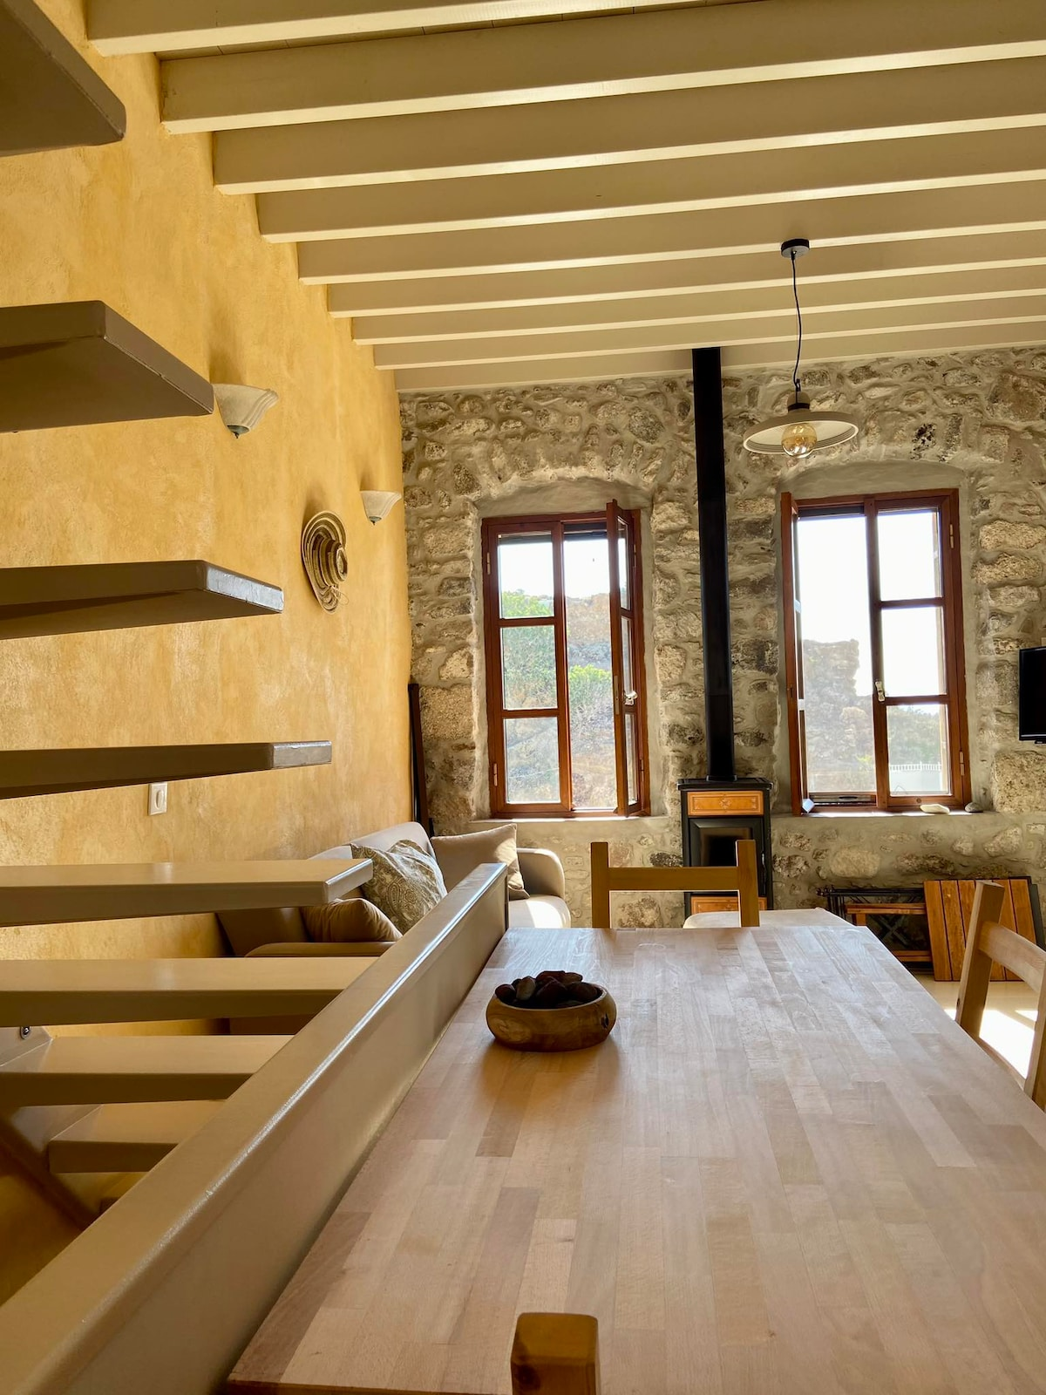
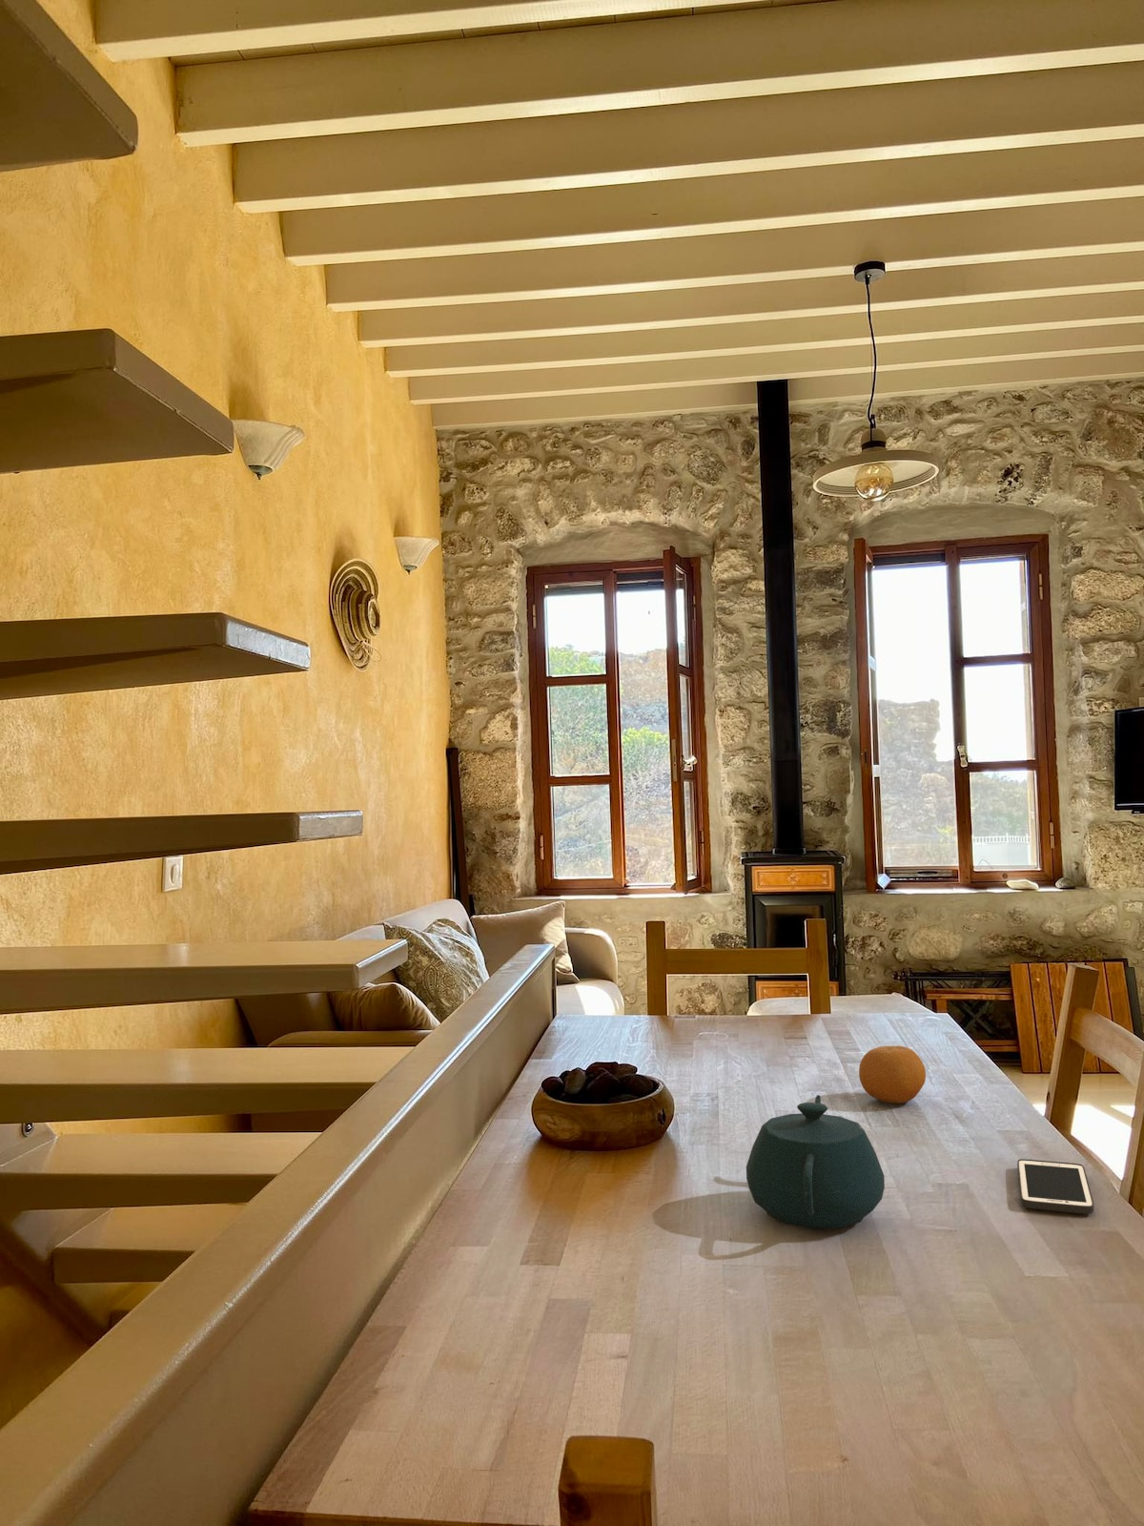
+ fruit [858,1045,926,1104]
+ cell phone [1017,1158,1096,1215]
+ teapot [745,1095,886,1229]
